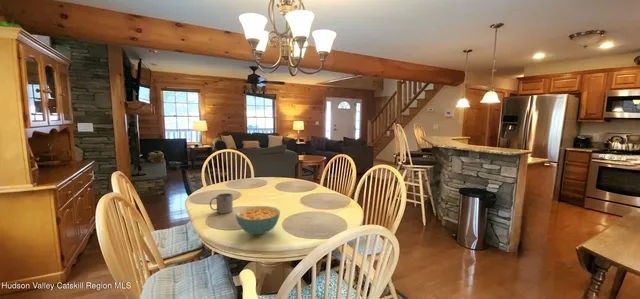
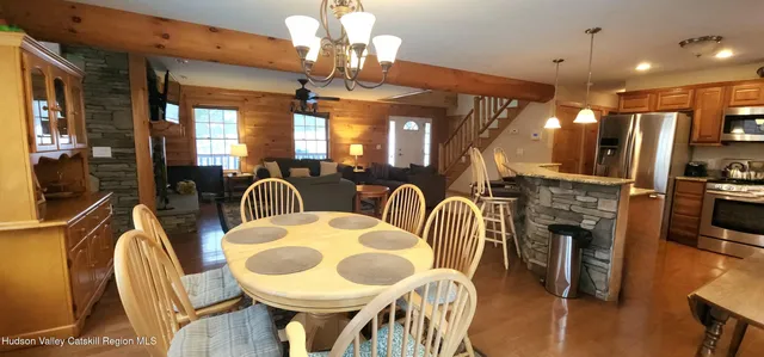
- mug [209,192,234,214]
- cereal bowl [235,205,281,236]
